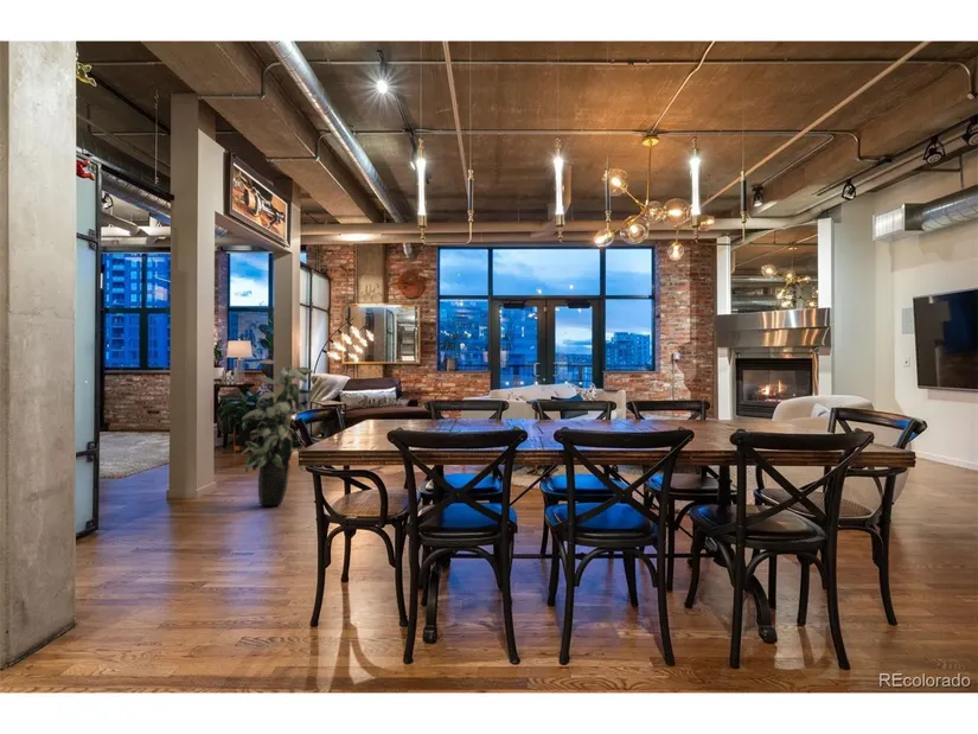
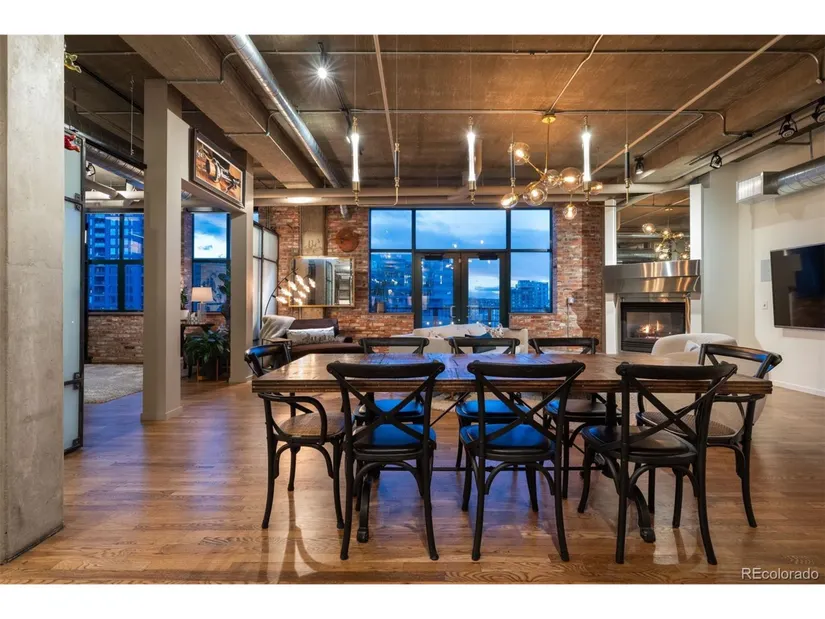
- indoor plant [239,358,315,506]
